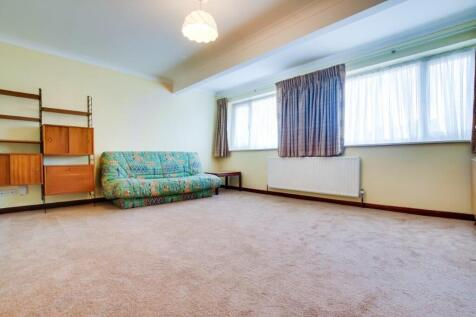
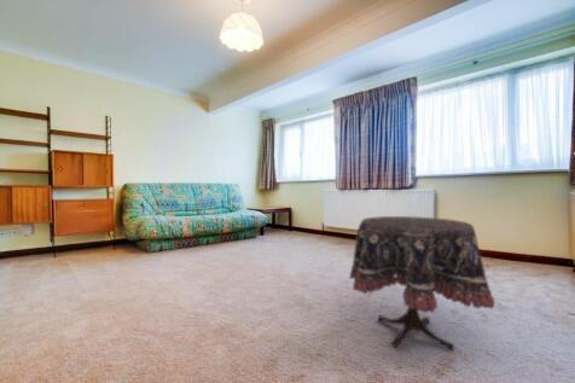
+ side table [349,215,495,350]
